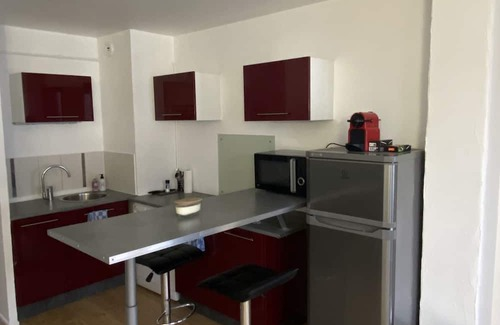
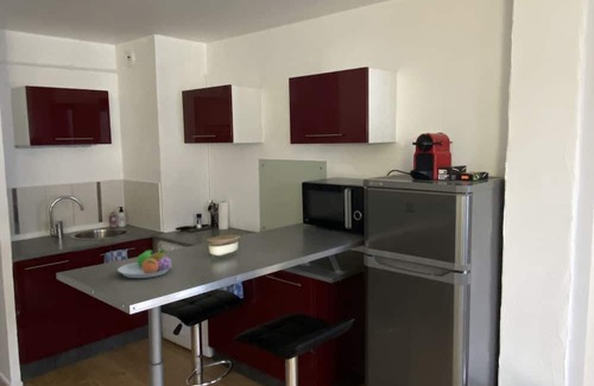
+ fruit bowl [116,248,173,279]
